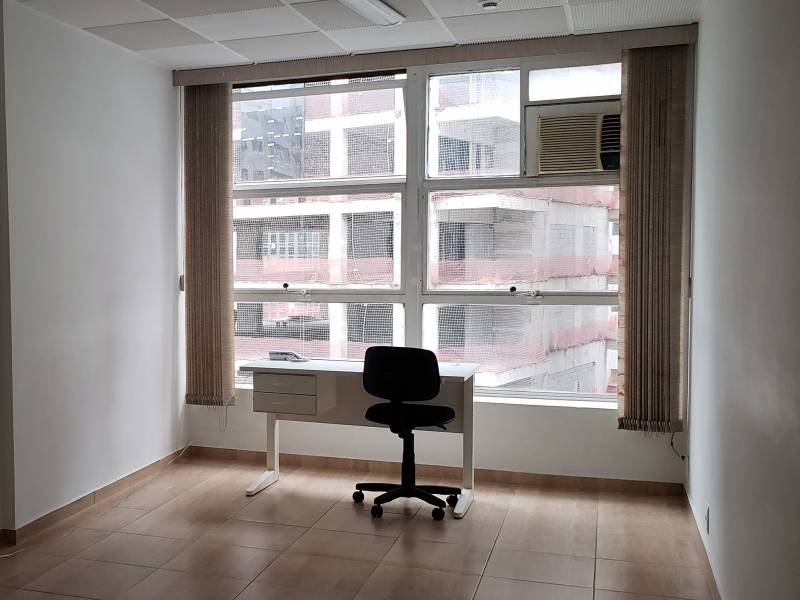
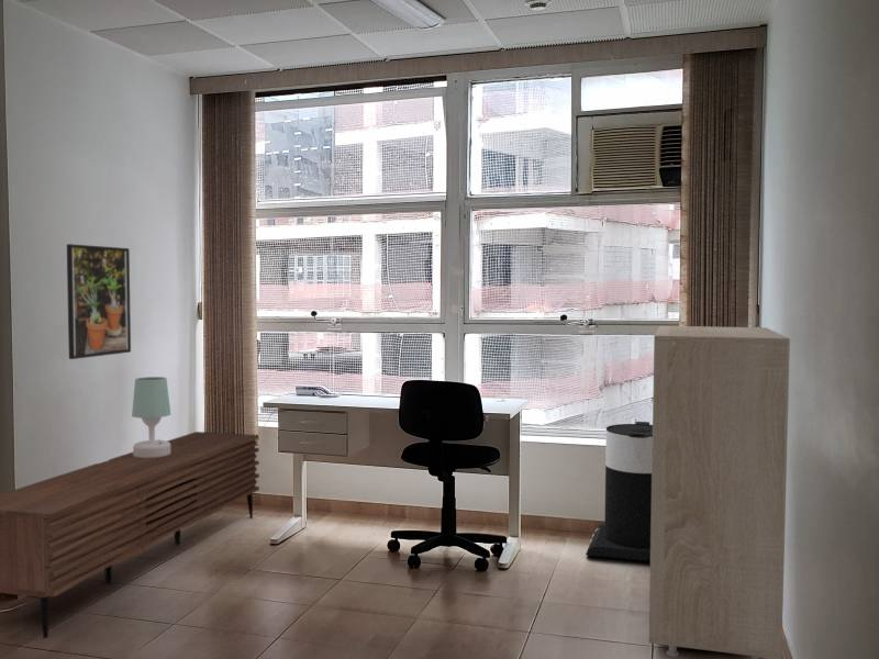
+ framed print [66,243,132,360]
+ sideboard [0,431,260,639]
+ trash can [585,421,653,562]
+ storage cabinet [648,325,791,659]
+ table lamp [131,376,171,458]
